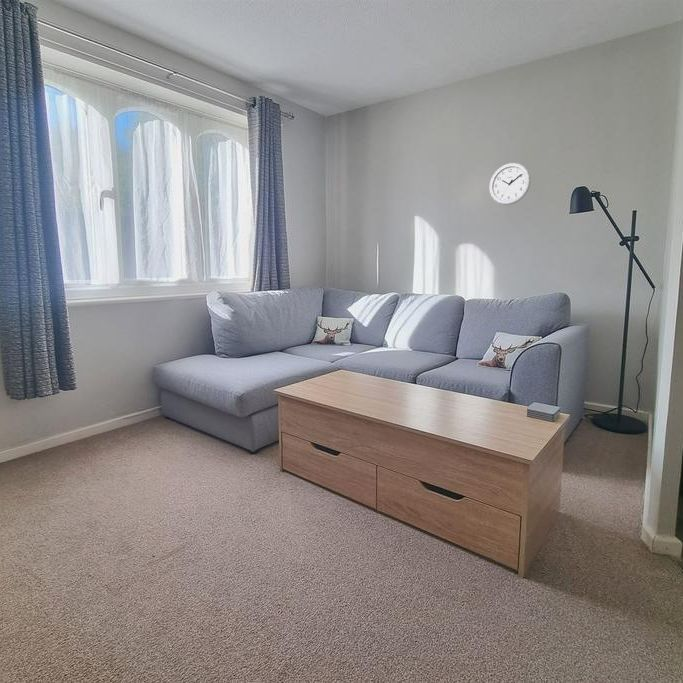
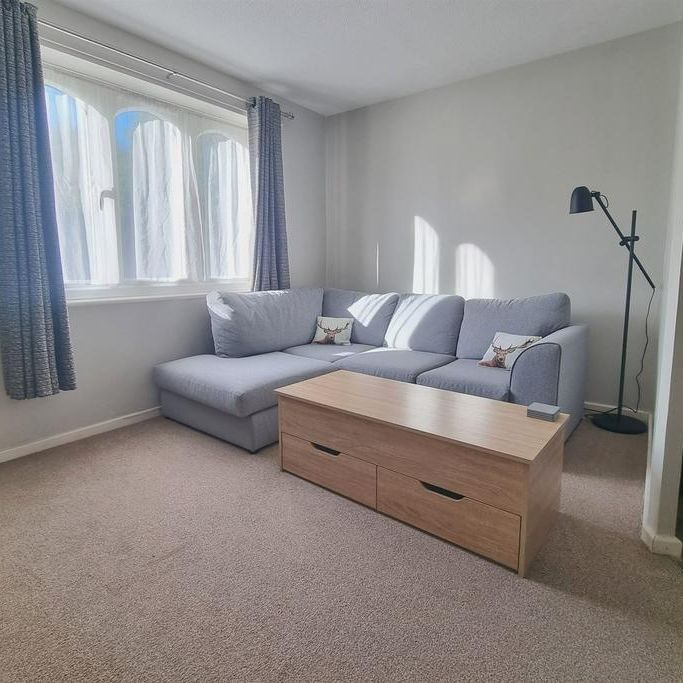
- wall clock [488,162,532,206]
